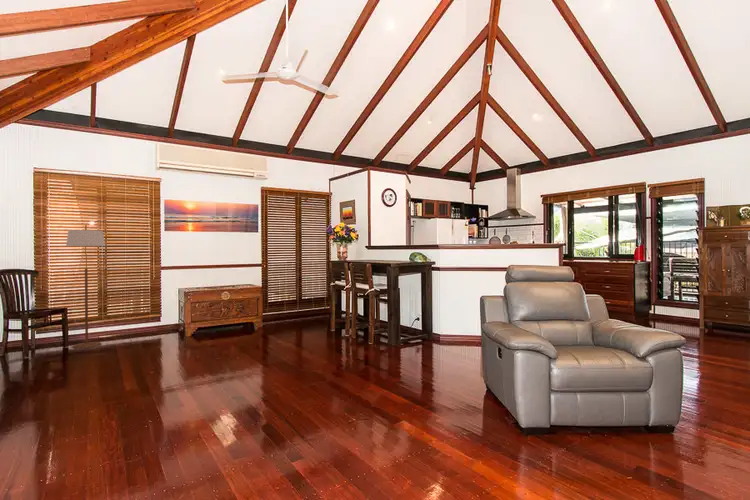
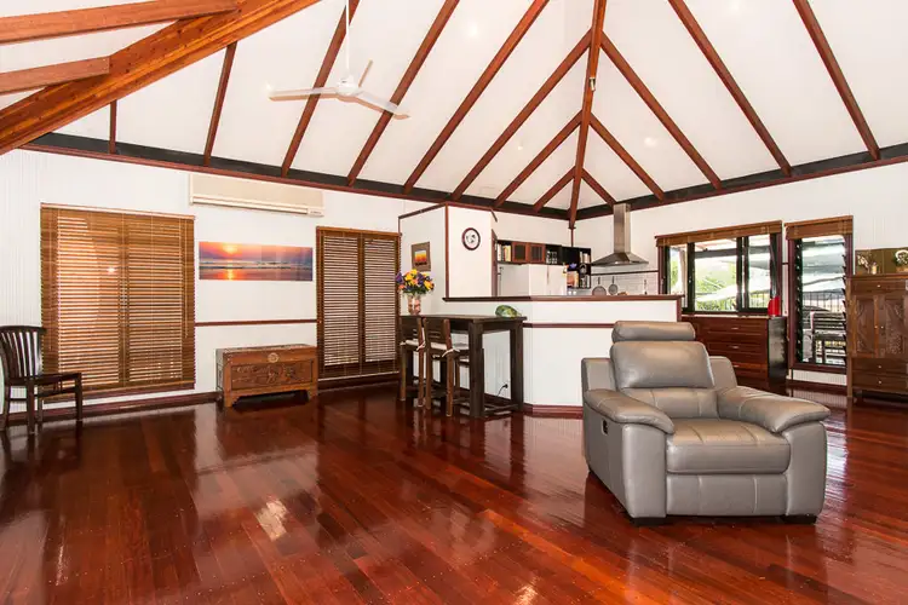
- floor lamp [65,224,106,349]
